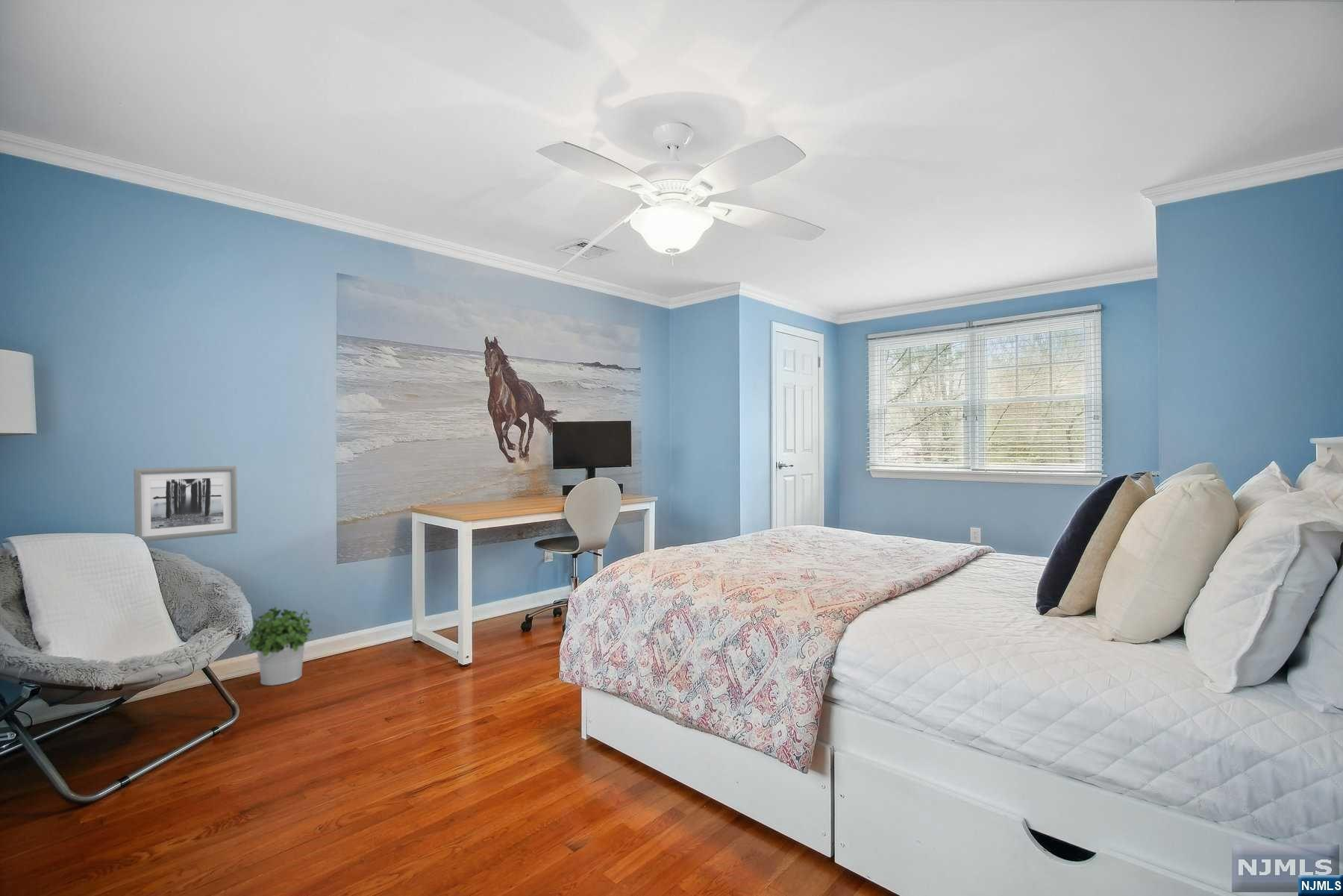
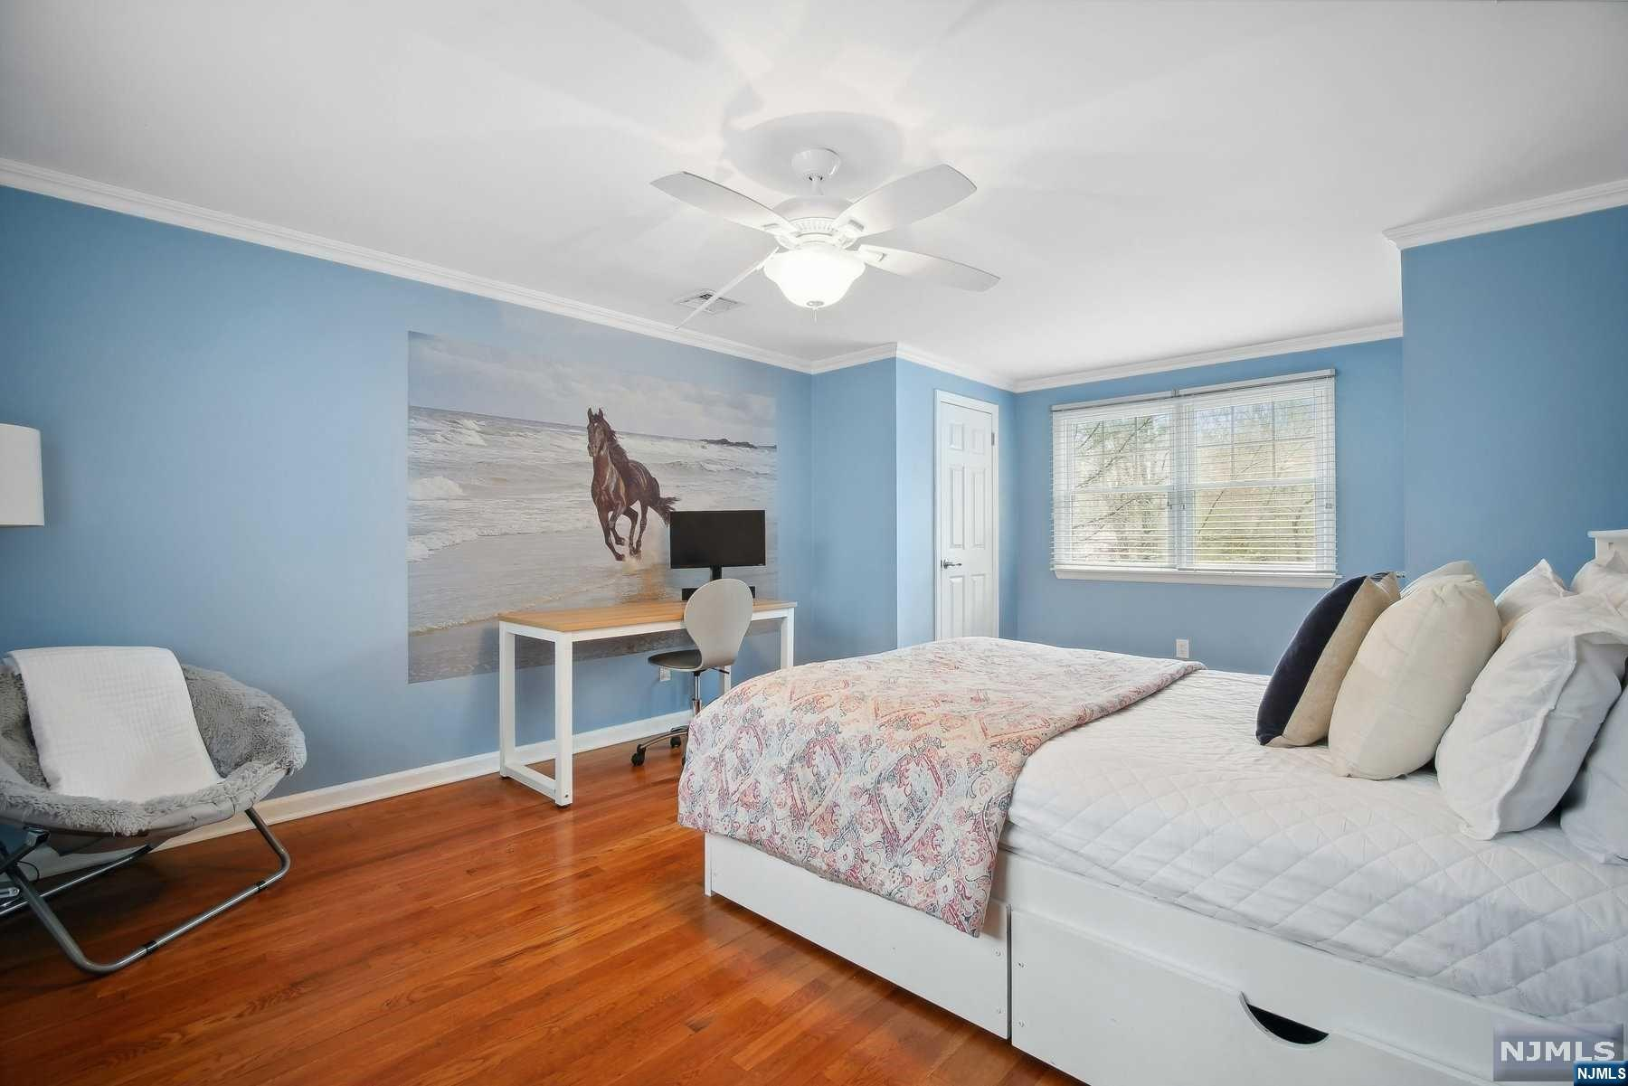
- wall art [133,466,238,542]
- potted plant [240,606,314,686]
